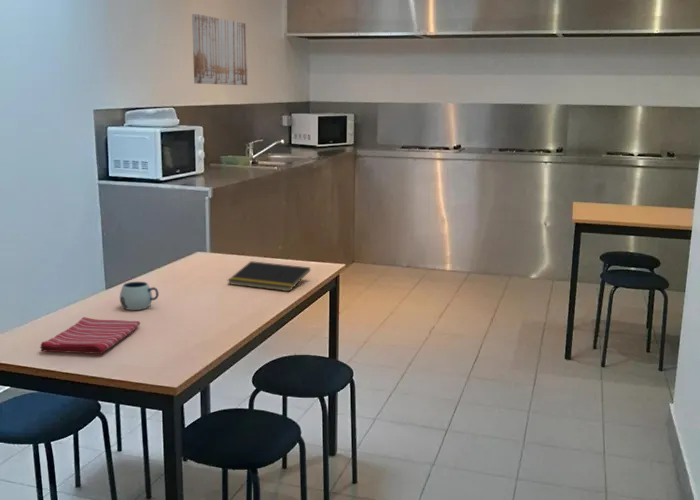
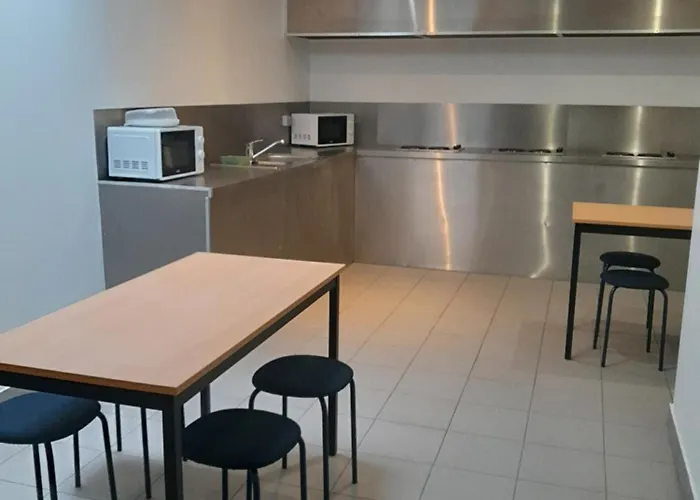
- wall art [191,13,249,86]
- notepad [227,260,311,292]
- mug [119,281,160,311]
- dish towel [39,316,141,355]
